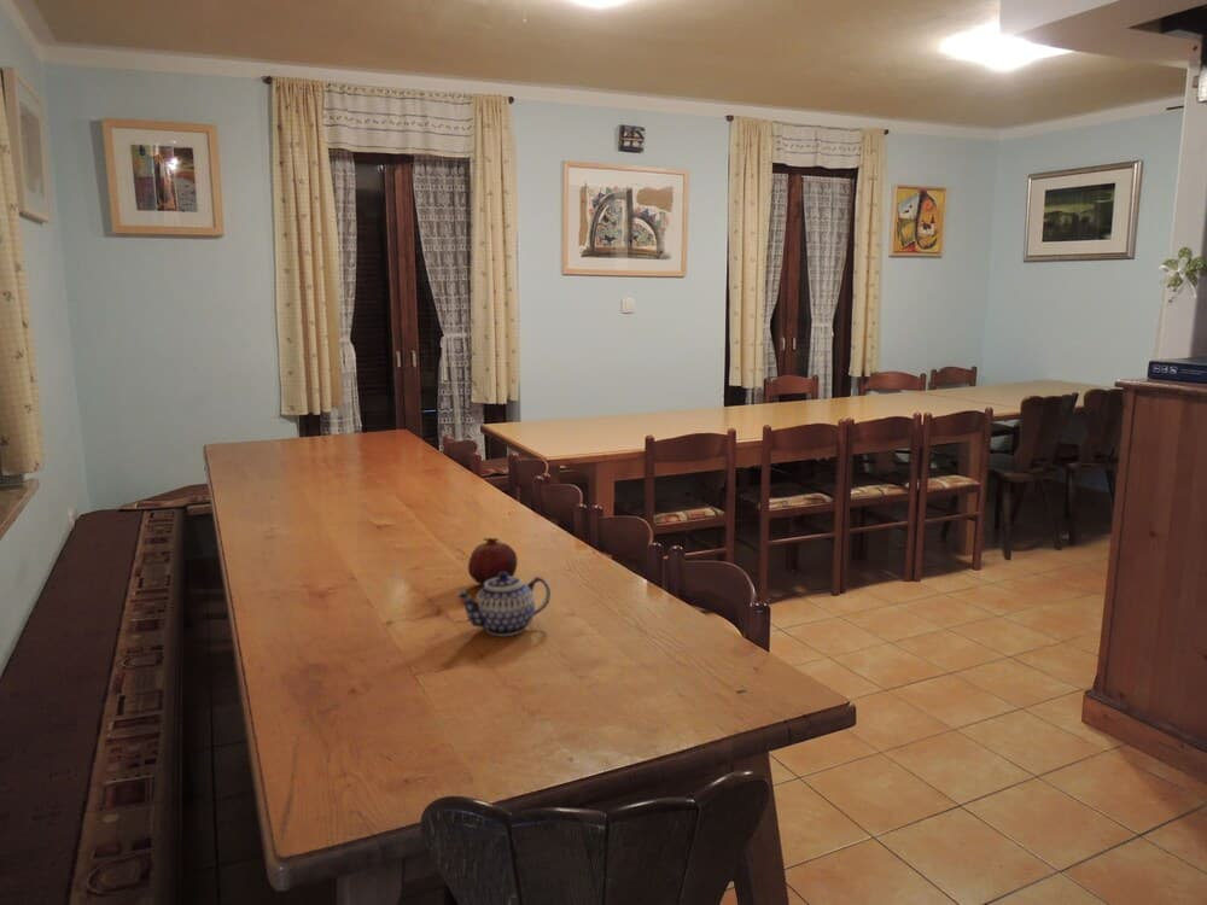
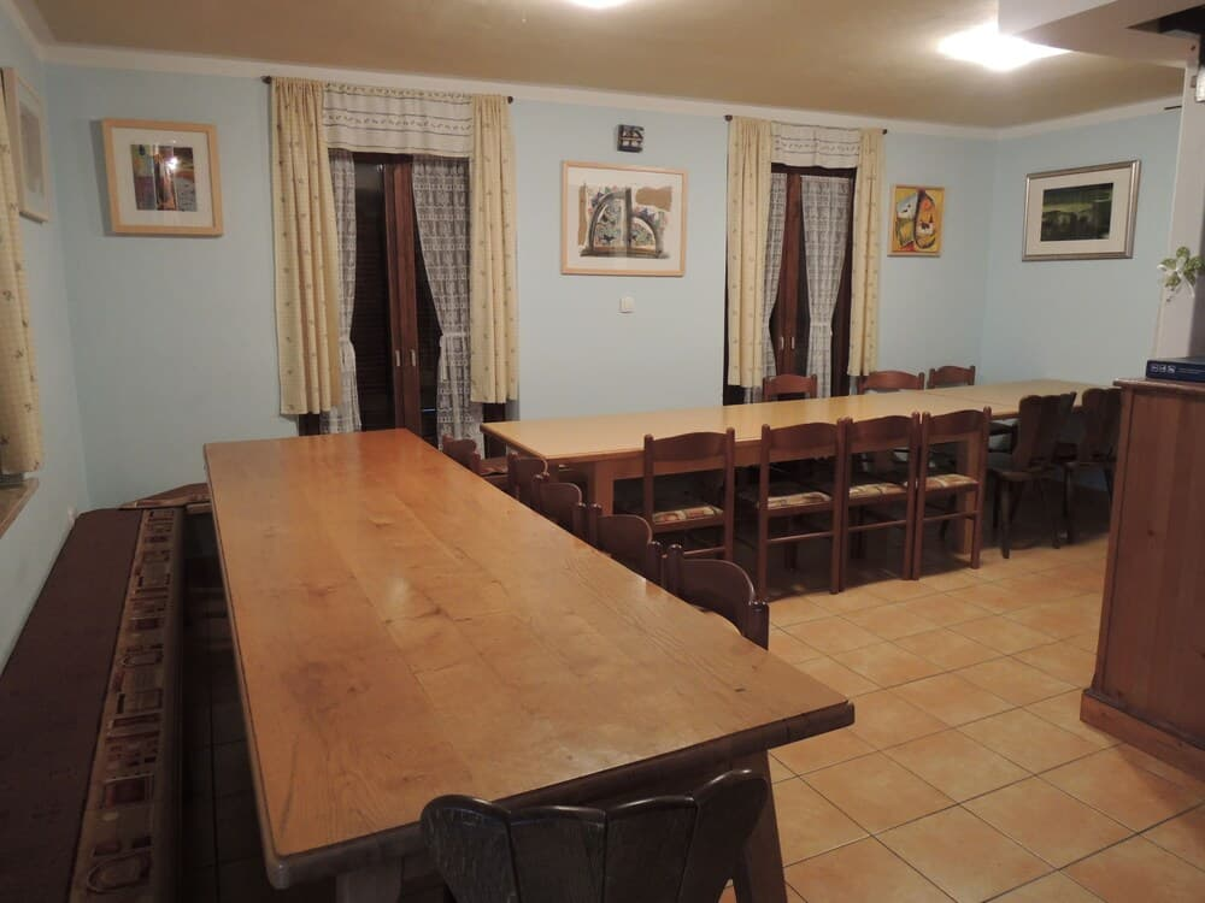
- teapot [455,572,552,637]
- fruit [467,537,519,586]
